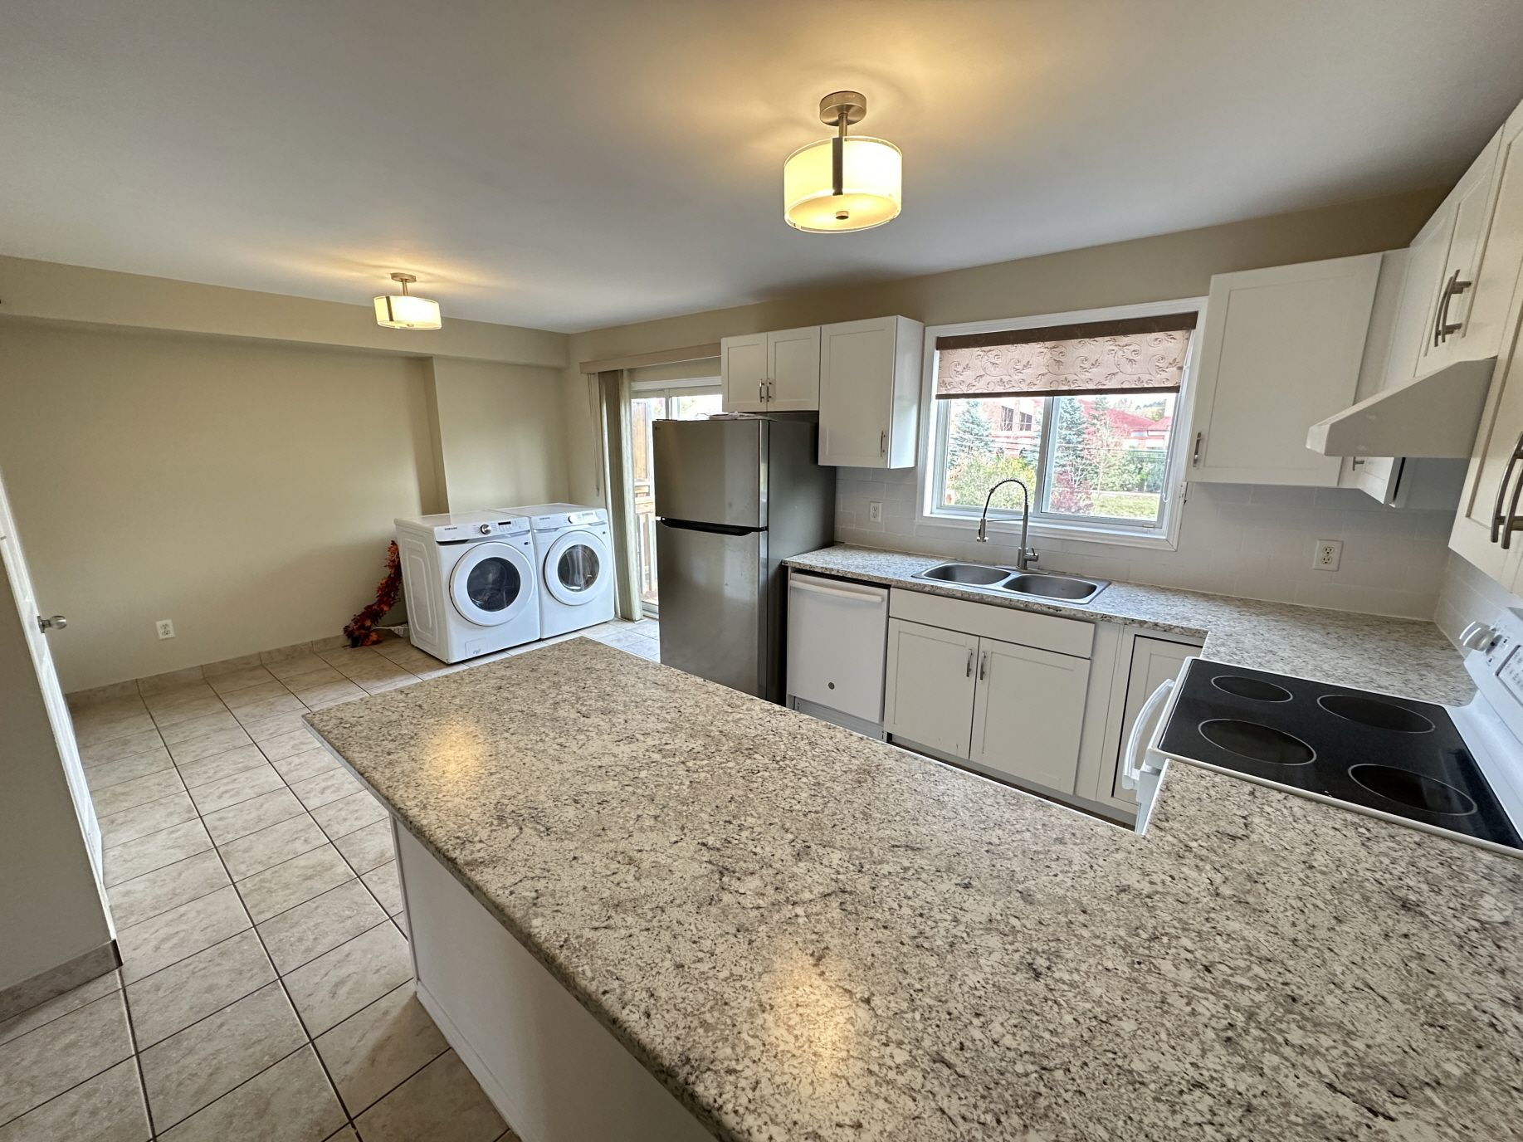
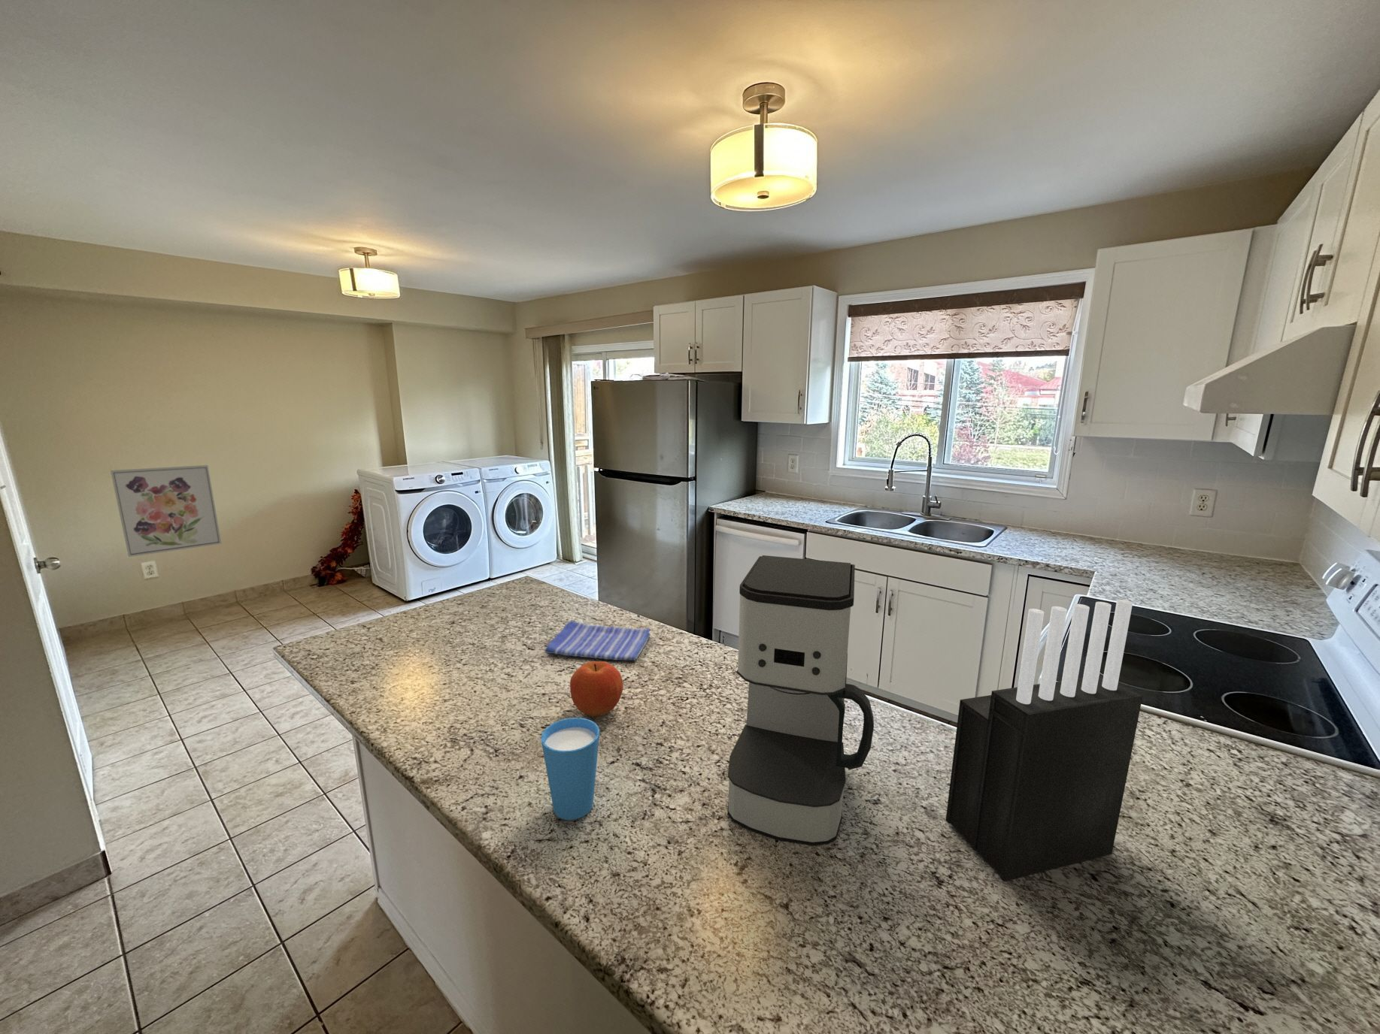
+ coffee maker [727,555,875,846]
+ wall art [110,465,222,557]
+ knife block [945,598,1143,882]
+ dish towel [543,620,651,661]
+ cup [540,717,600,821]
+ fruit [569,660,624,717]
